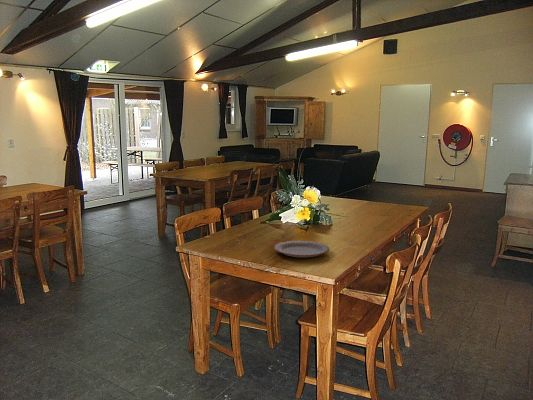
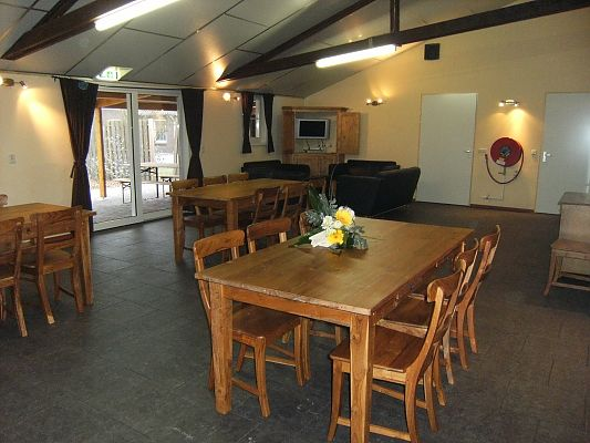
- plate [273,240,331,258]
